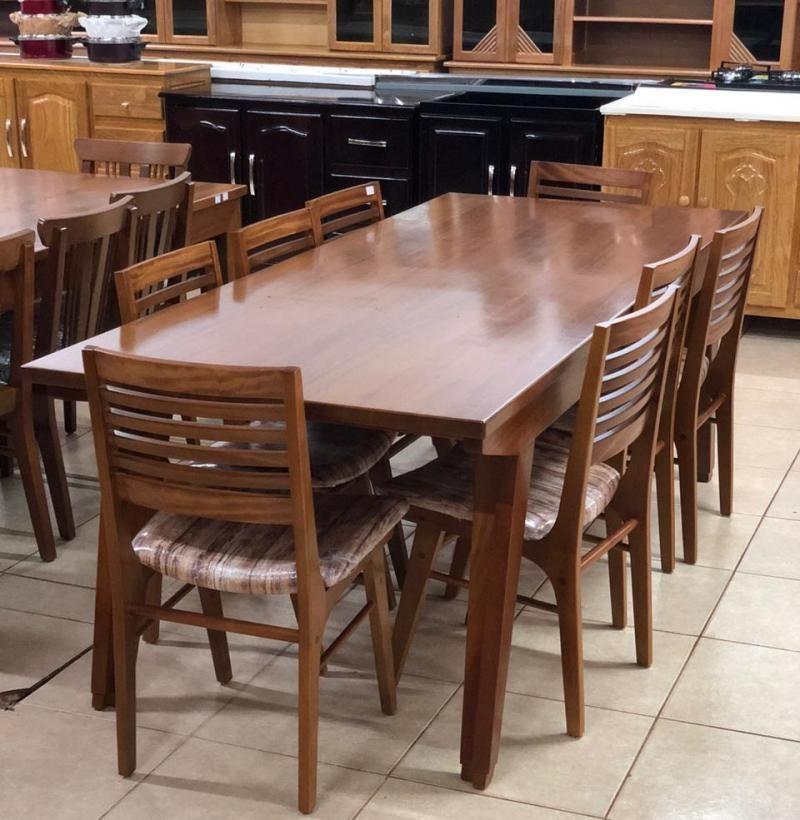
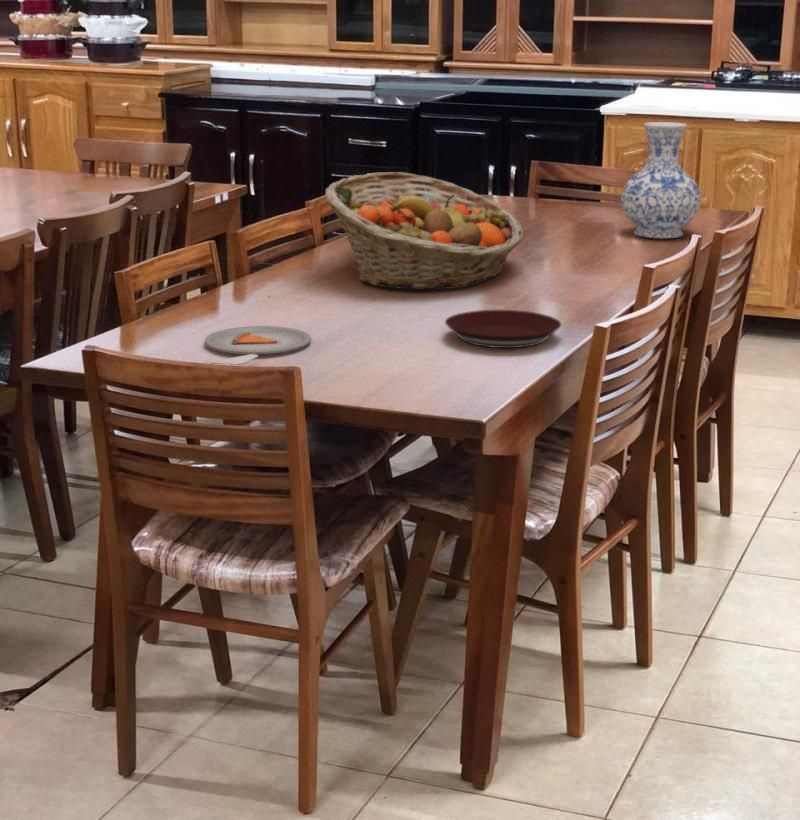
+ plate [444,309,562,349]
+ fruit basket [324,171,524,291]
+ dinner plate [203,325,312,366]
+ vase [620,121,701,240]
